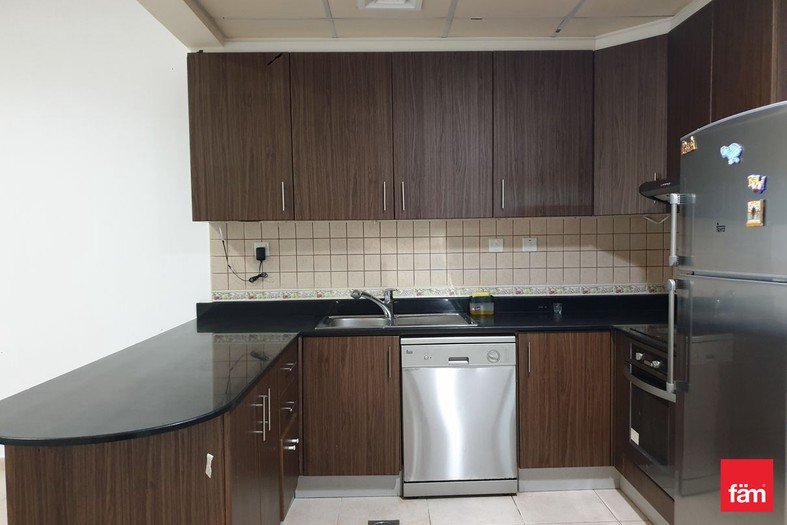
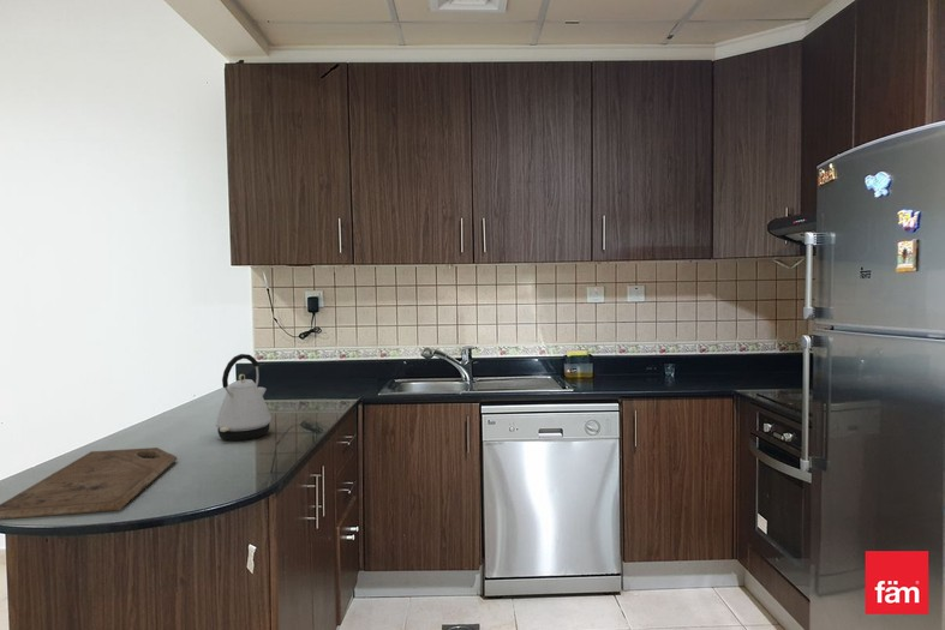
+ cutting board [0,446,178,521]
+ kettle [215,353,273,442]
